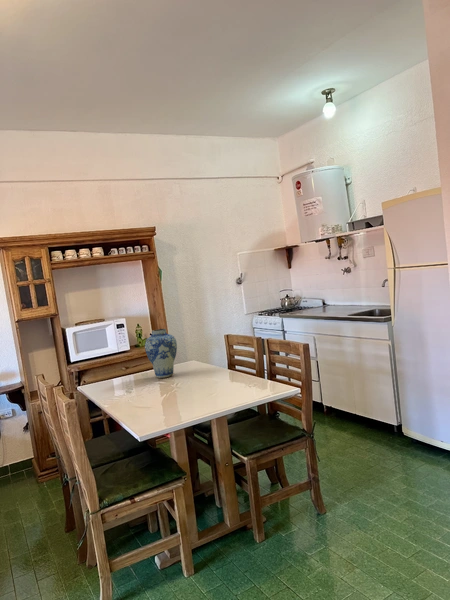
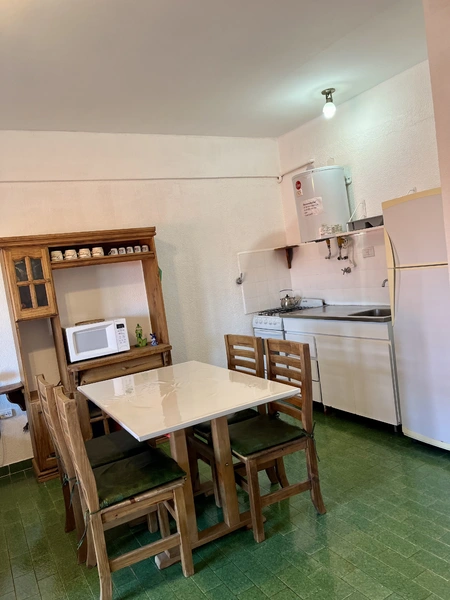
- vase [144,328,178,379]
